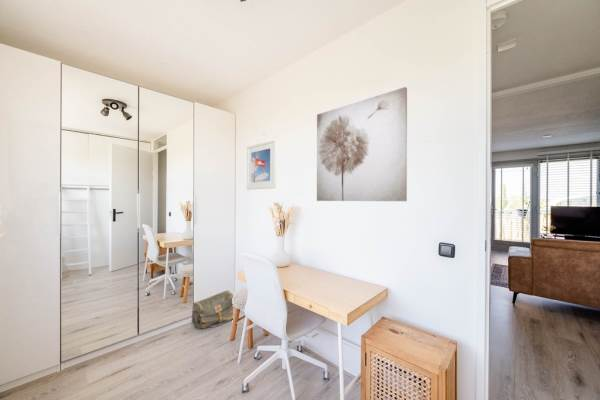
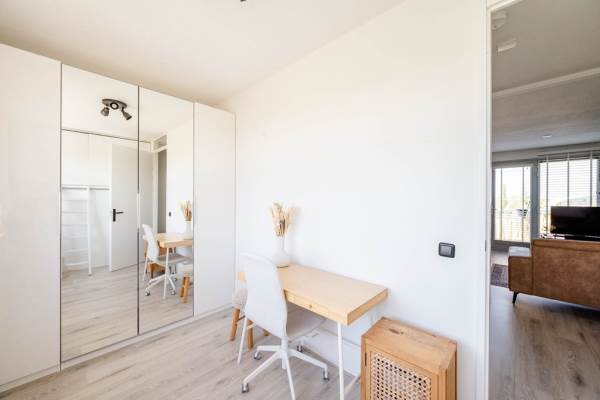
- wall art [316,86,408,202]
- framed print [246,139,277,191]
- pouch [191,289,234,330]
